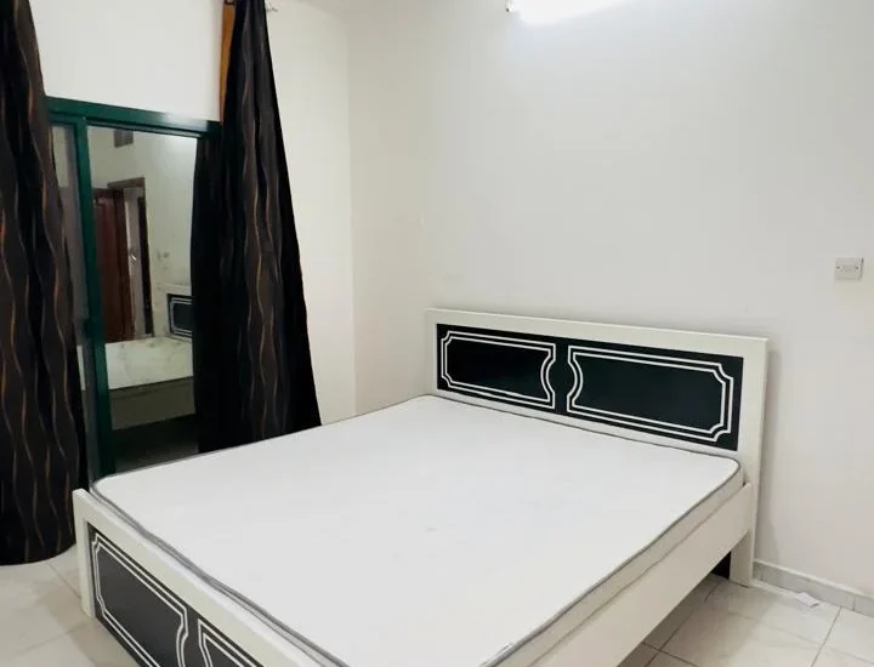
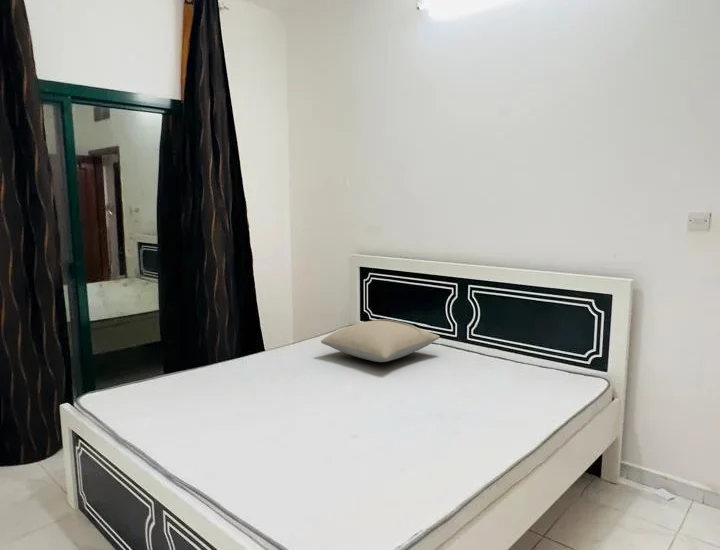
+ pillow [320,318,441,363]
